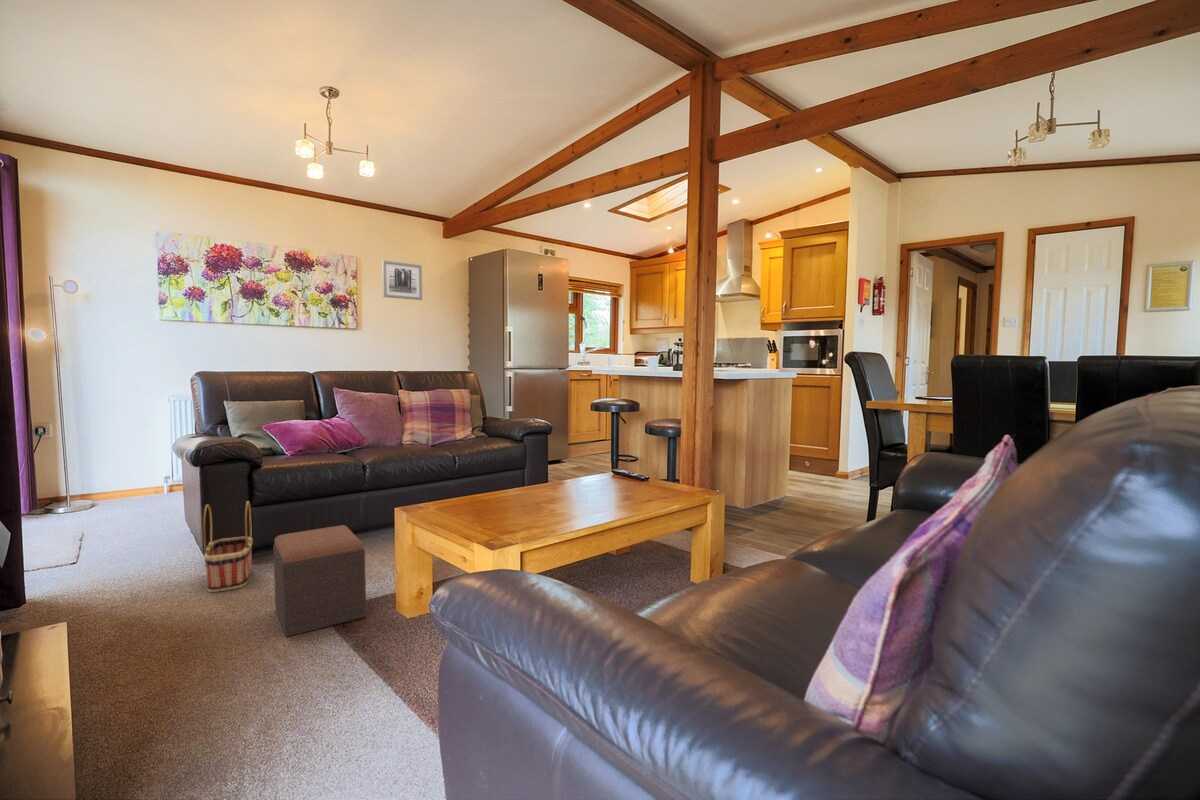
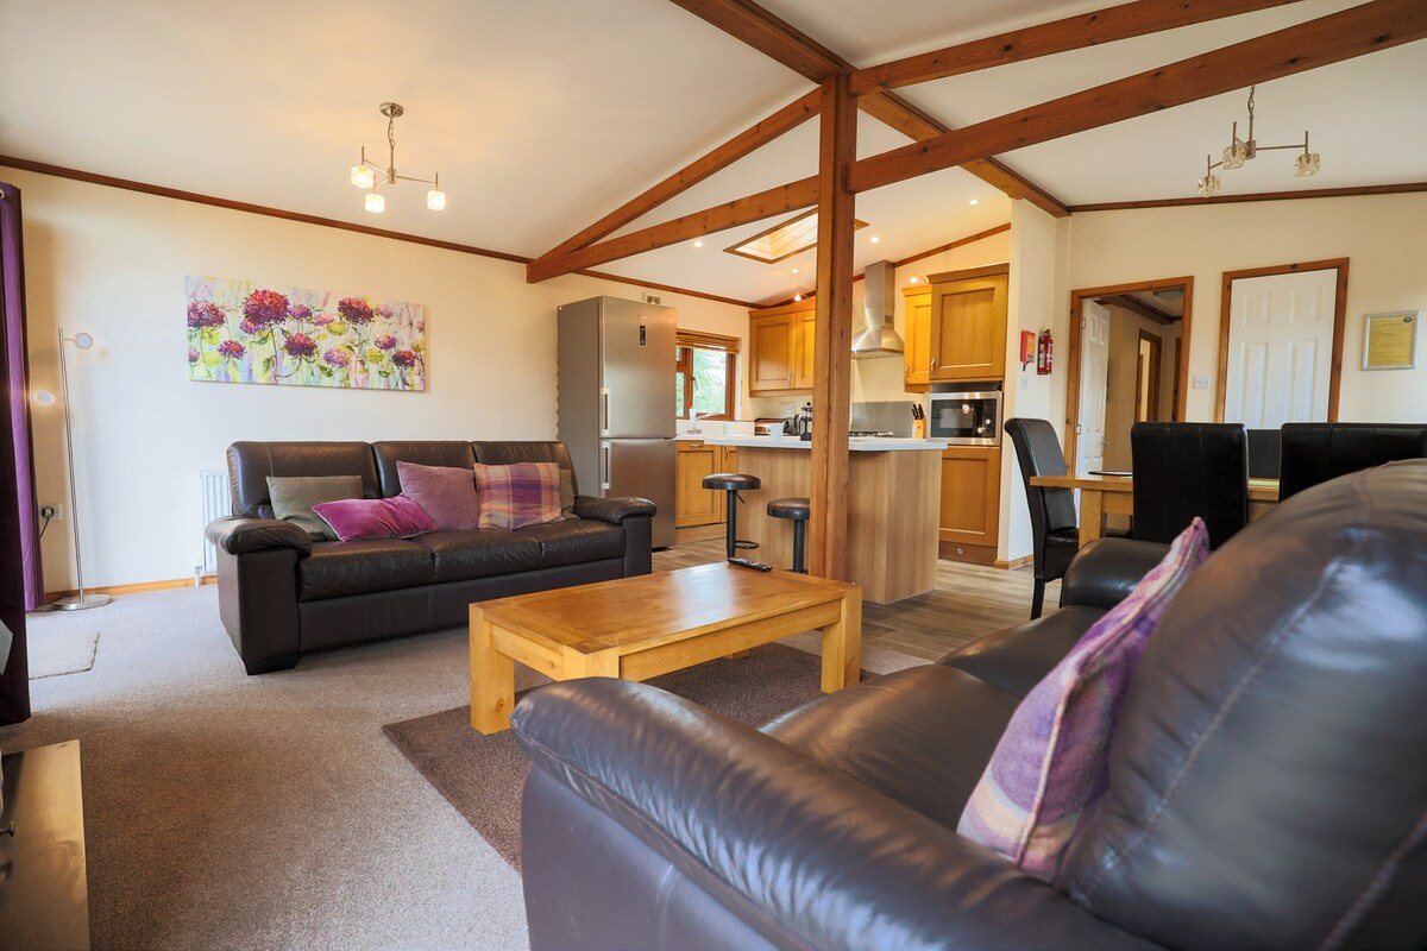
- footstool [272,524,367,638]
- wall art [381,259,423,301]
- basket [202,500,254,593]
